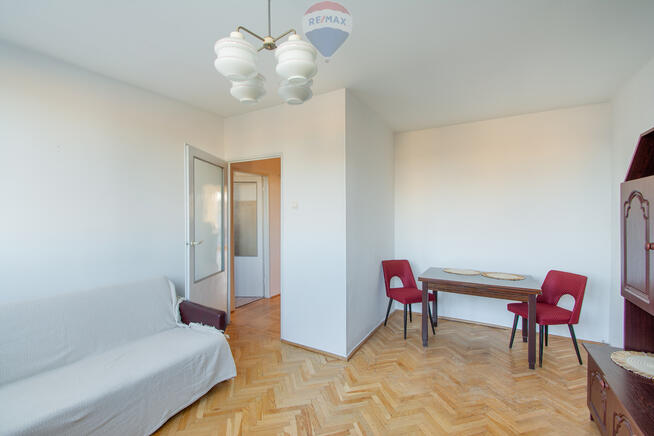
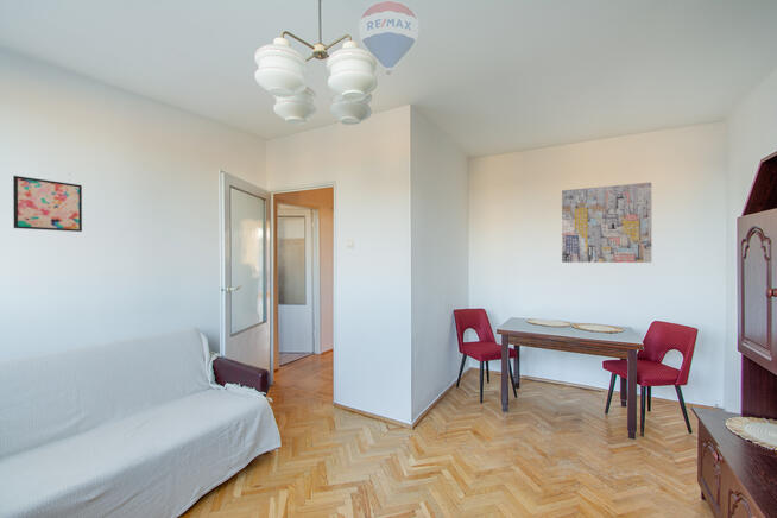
+ wall art [561,182,653,264]
+ wall art [12,175,83,233]
